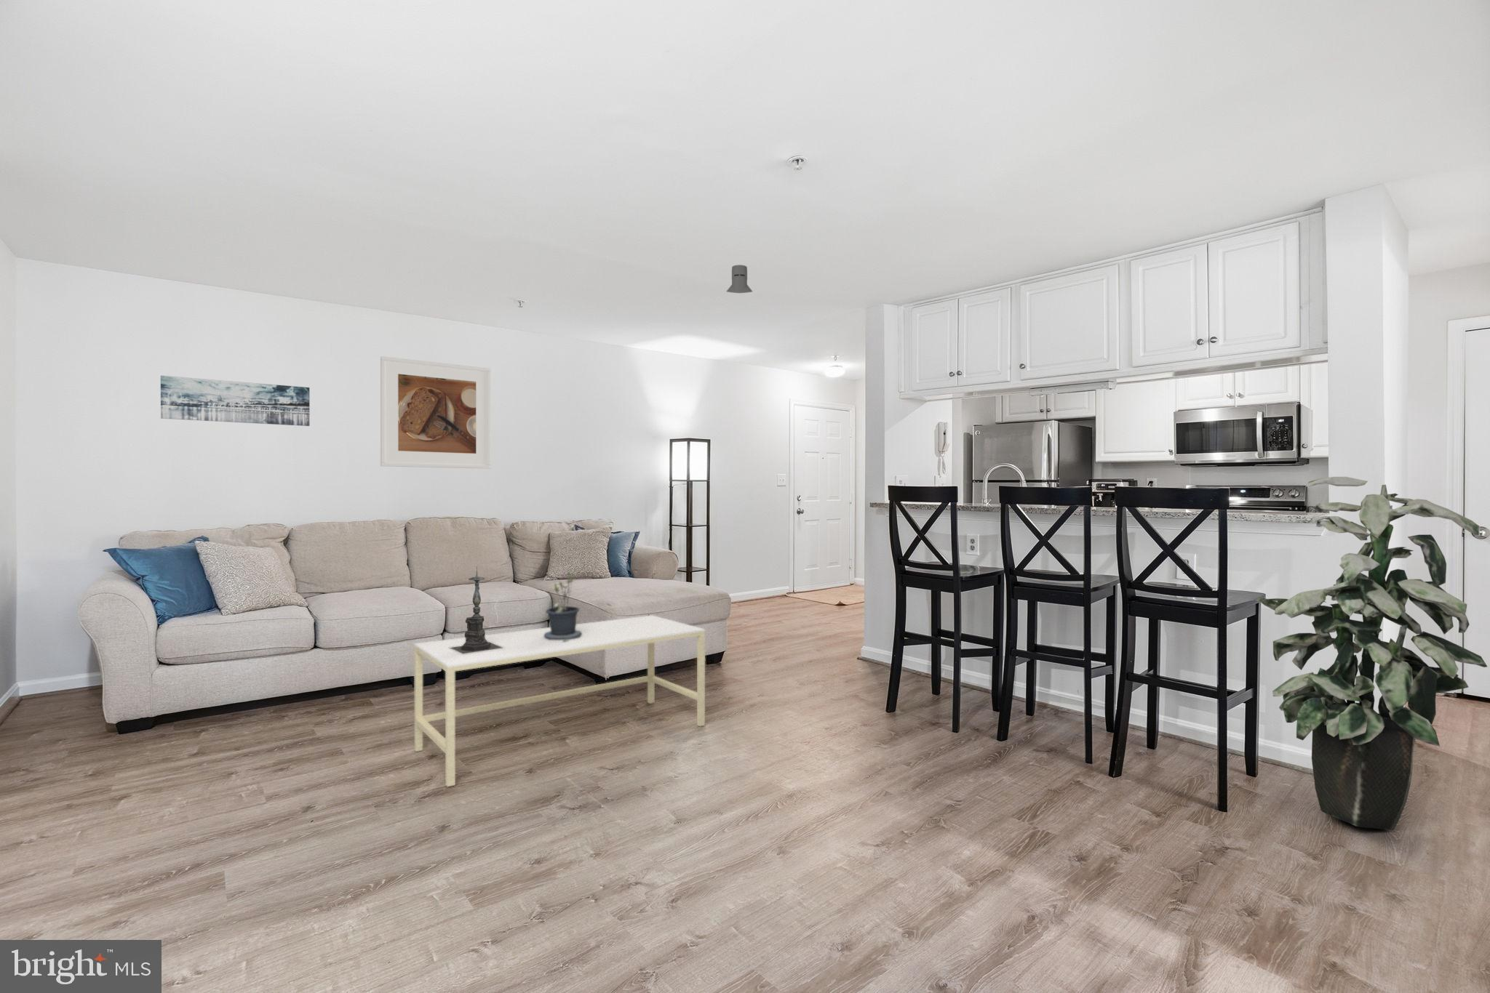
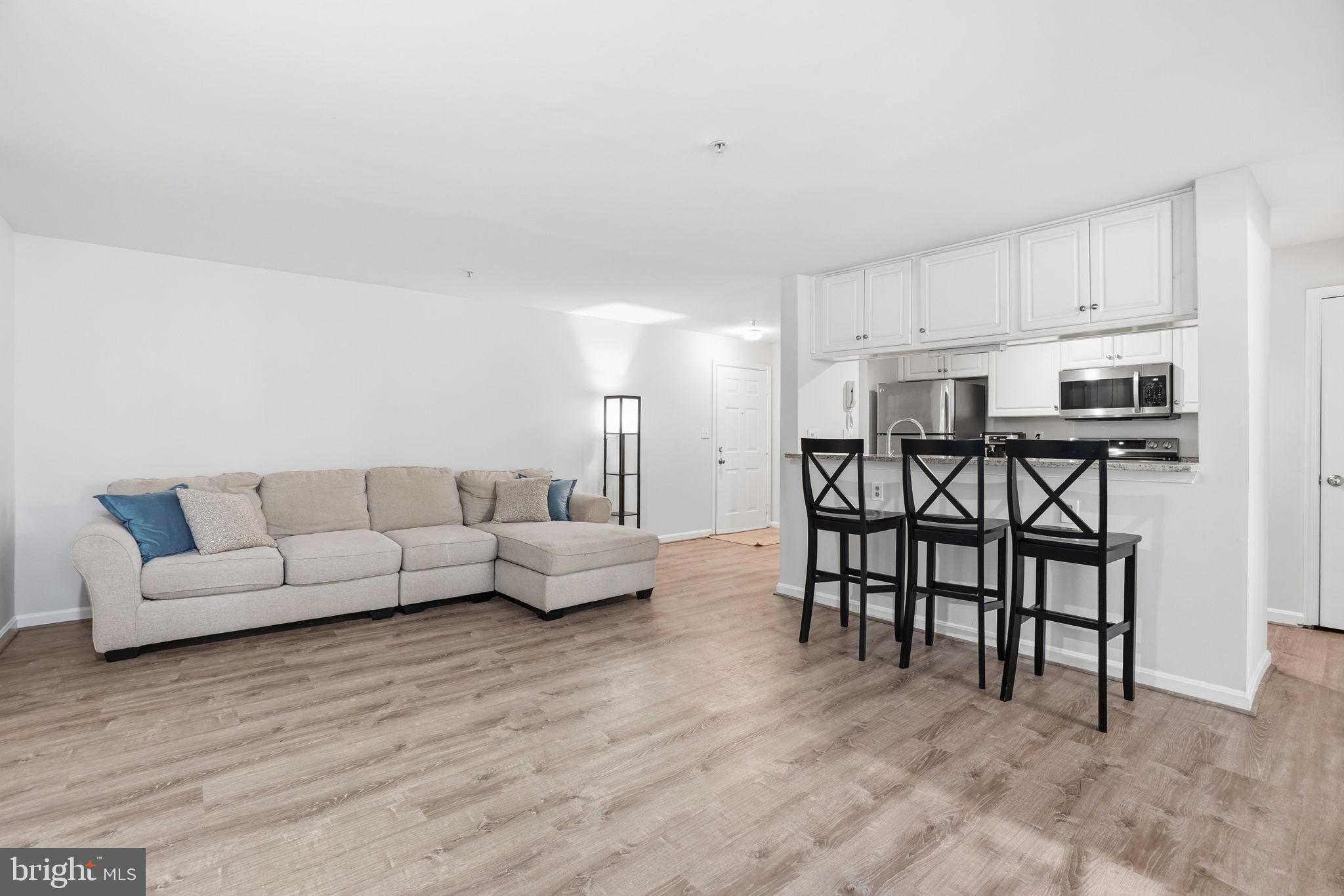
- indoor plant [1254,477,1488,830]
- knight helmet [726,264,753,294]
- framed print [380,356,492,470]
- wall art [160,375,310,427]
- potted plant [543,572,582,642]
- candle holder [450,565,504,654]
- coffee table [414,614,706,787]
